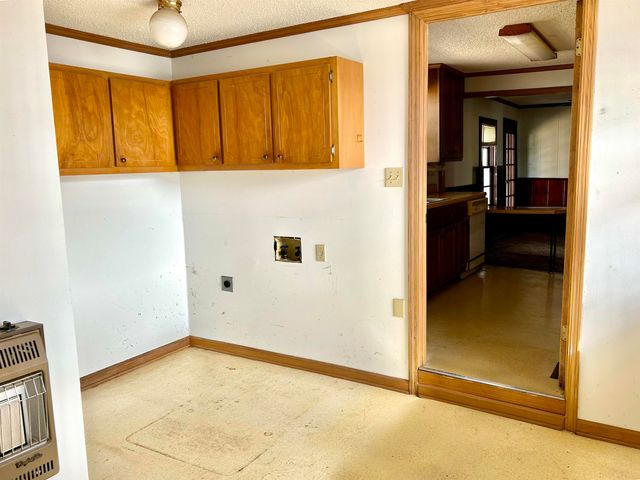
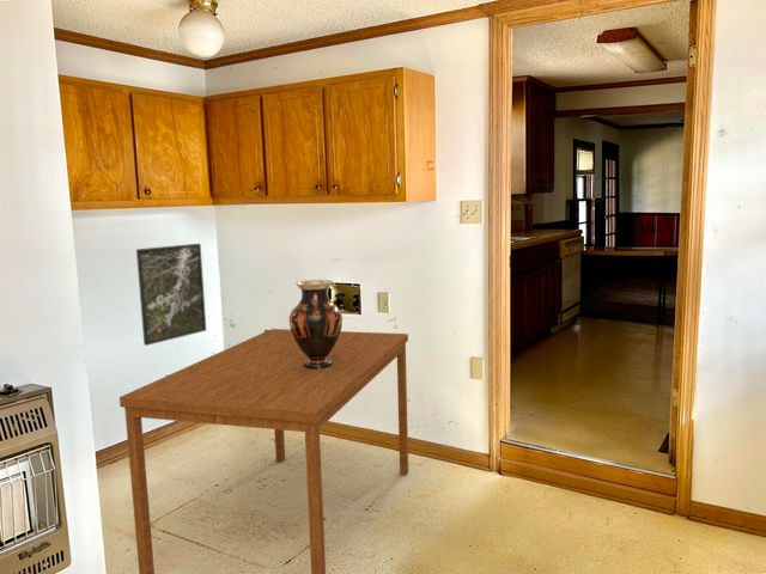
+ vase [288,279,344,370]
+ dining table [118,328,409,574]
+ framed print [135,243,207,347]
